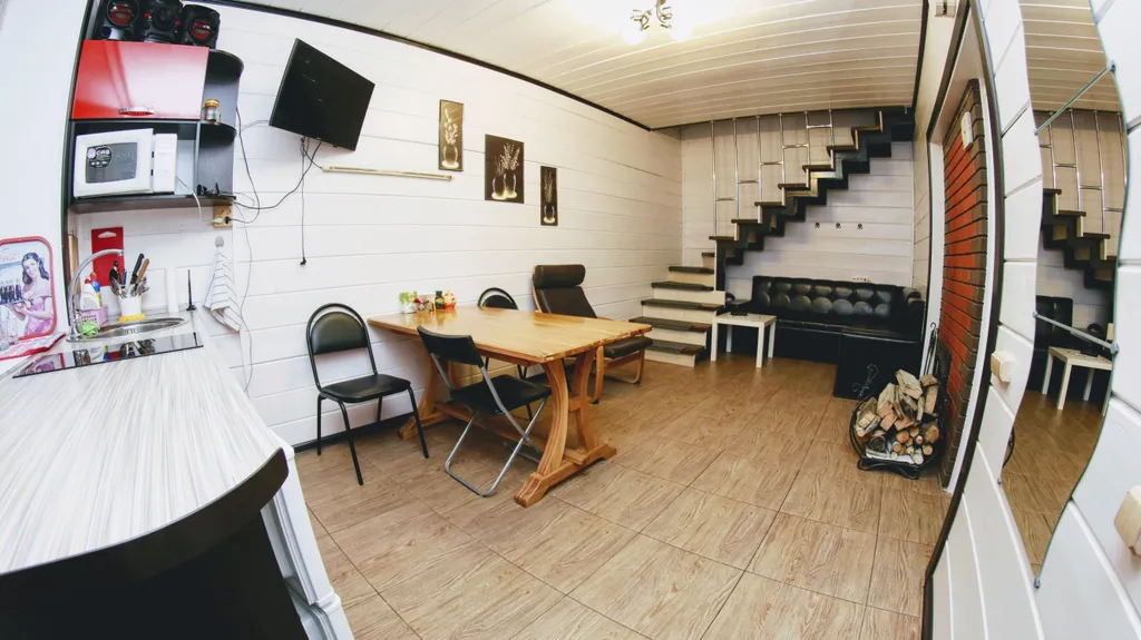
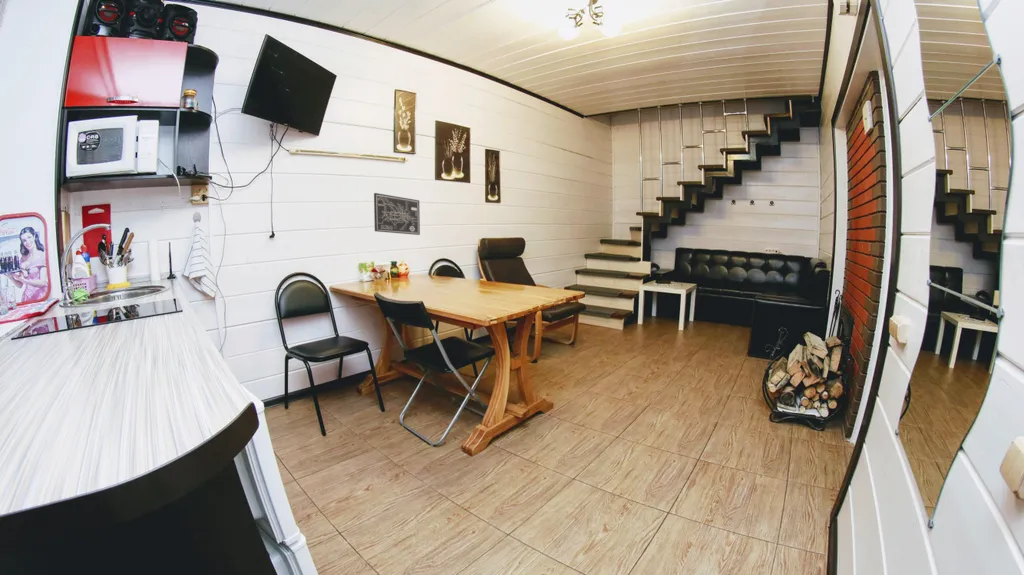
+ wall art [373,192,421,236]
